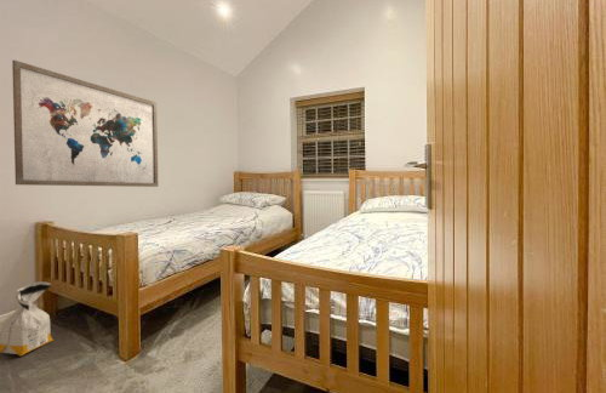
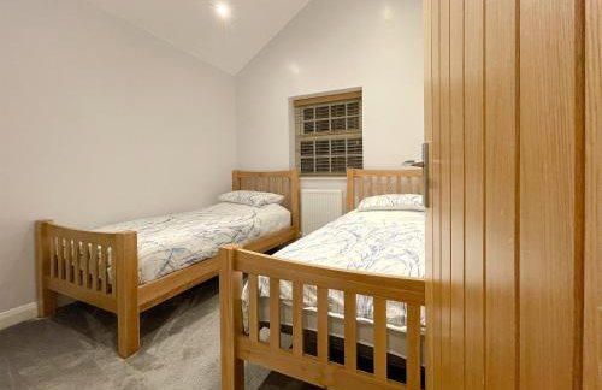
- bag [0,280,55,357]
- wall art [11,58,159,188]
